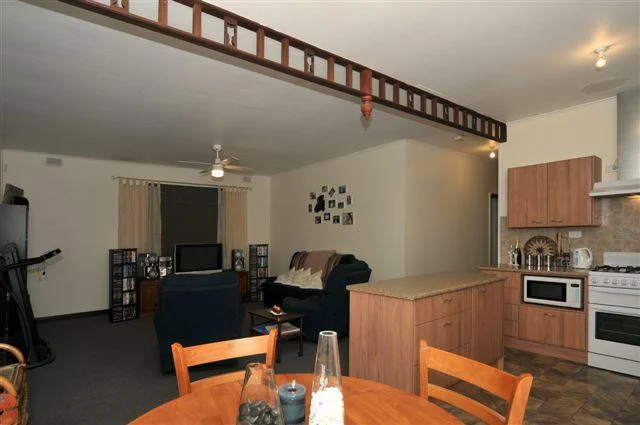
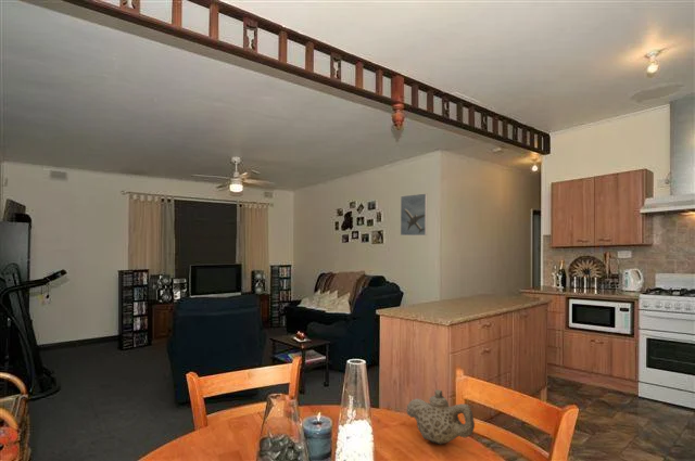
+ teapot [405,388,476,445]
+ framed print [400,192,428,236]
